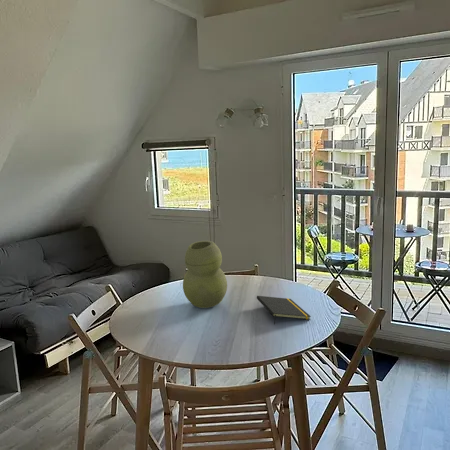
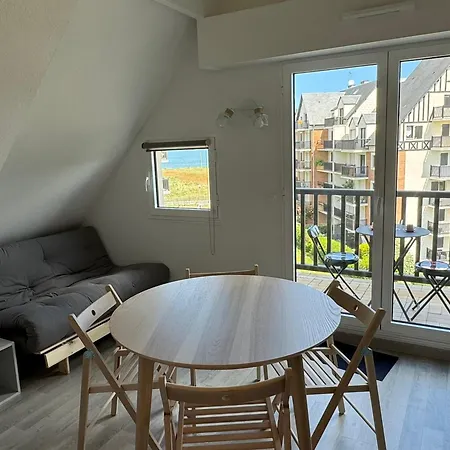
- notepad [256,295,312,326]
- vase [182,240,228,309]
